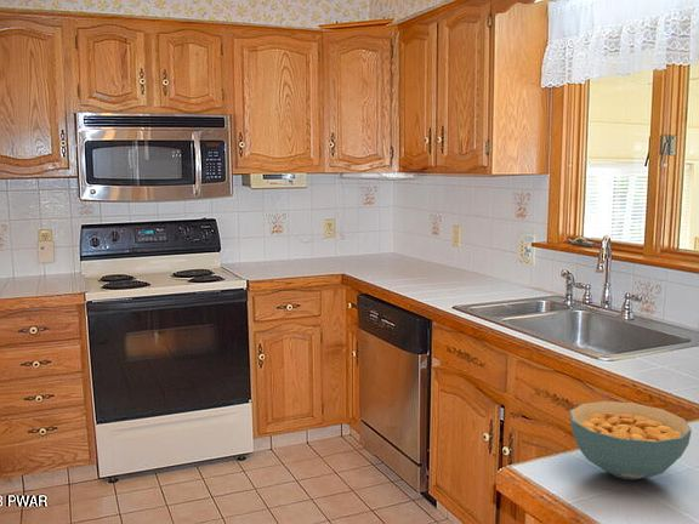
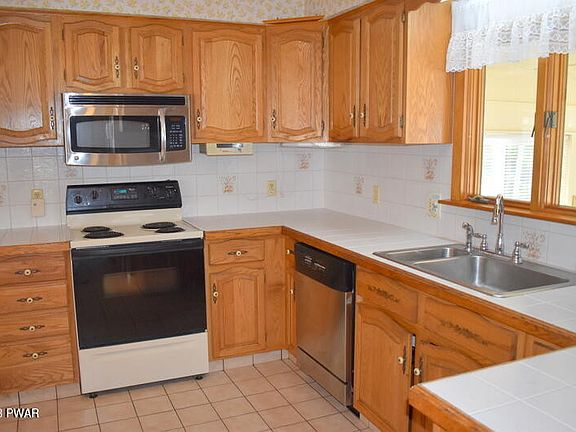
- cereal bowl [569,400,693,482]
